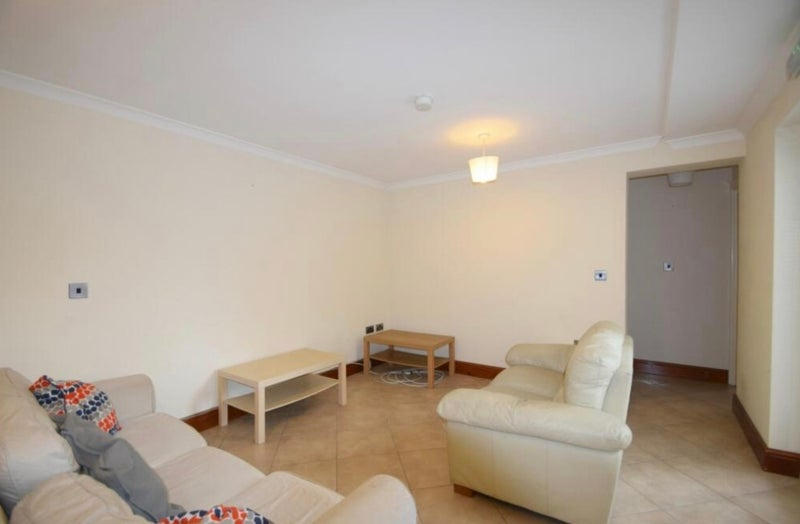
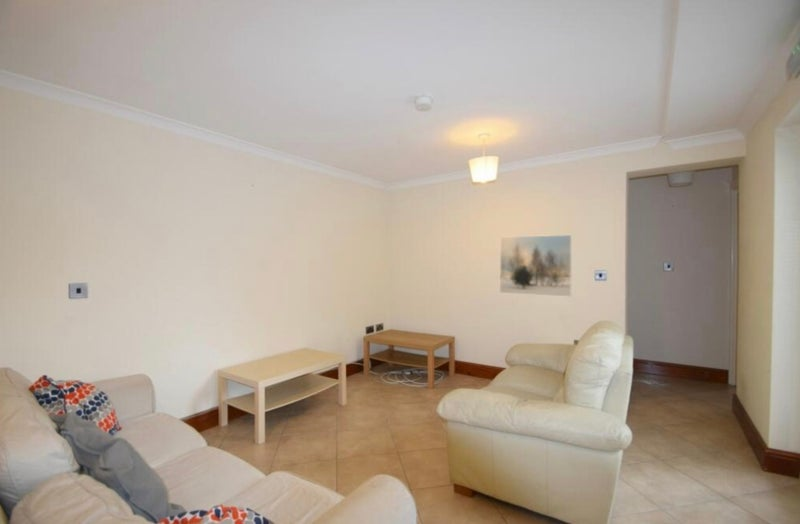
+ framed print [499,234,573,298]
